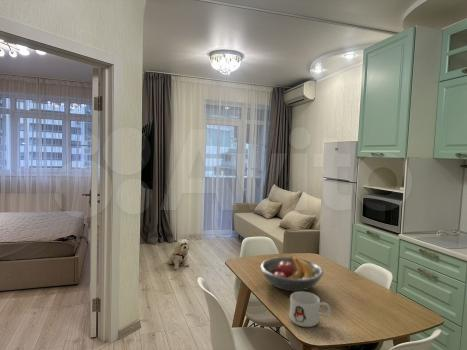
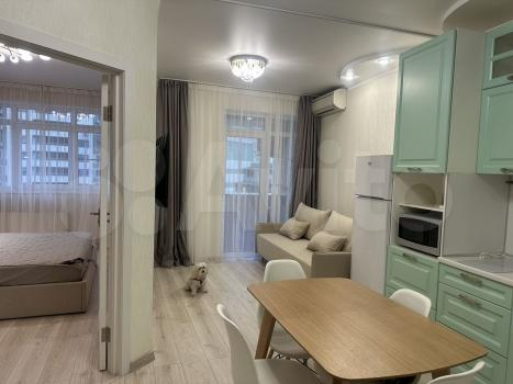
- mug [288,291,332,328]
- fruit bowl [259,254,324,292]
